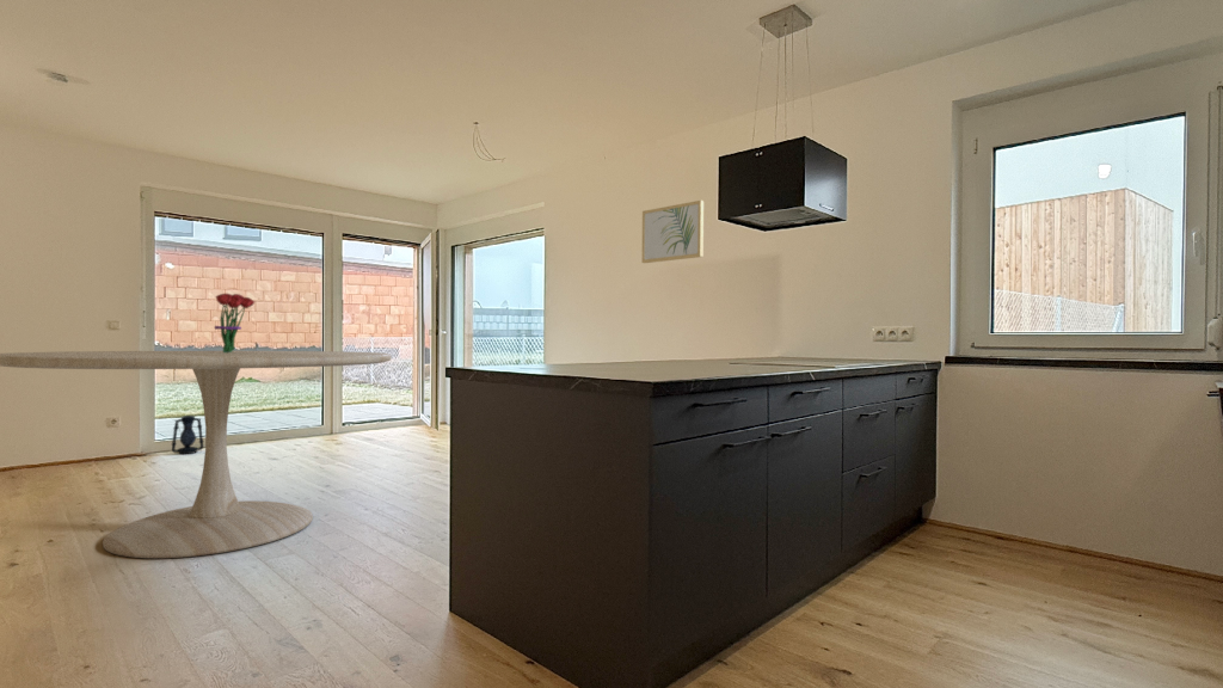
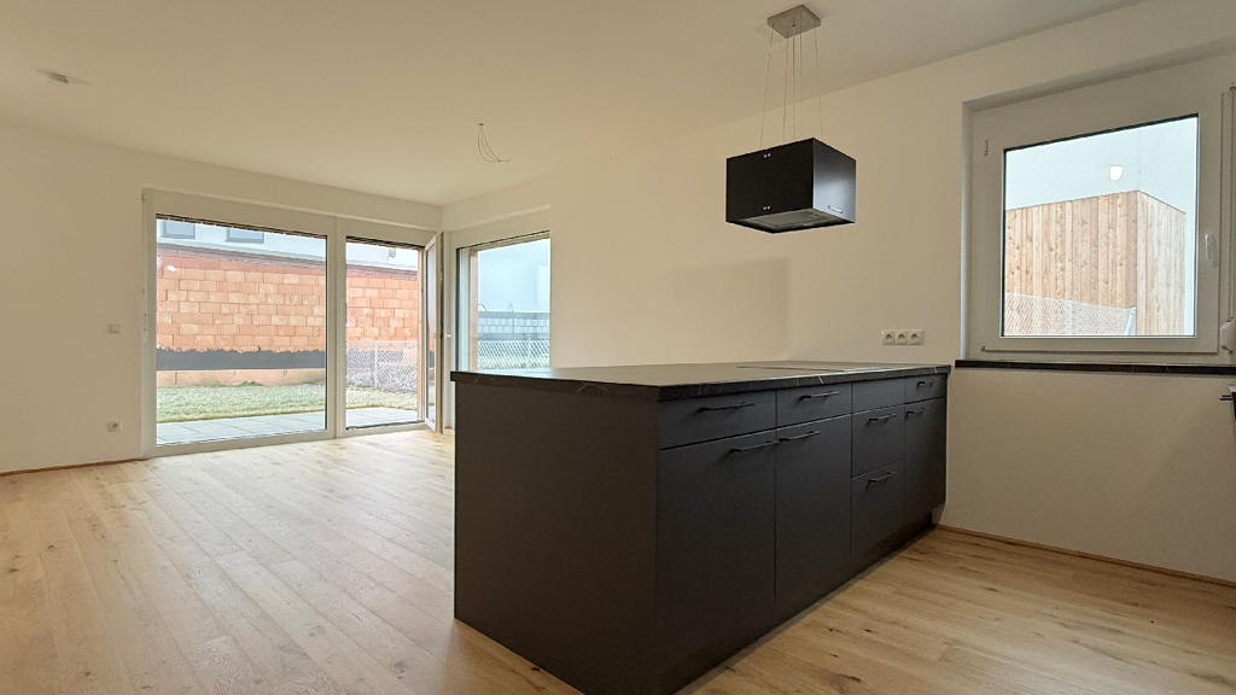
- wall art [640,199,705,264]
- lantern [171,414,204,455]
- bouquet [214,293,256,352]
- dining table [0,350,393,560]
